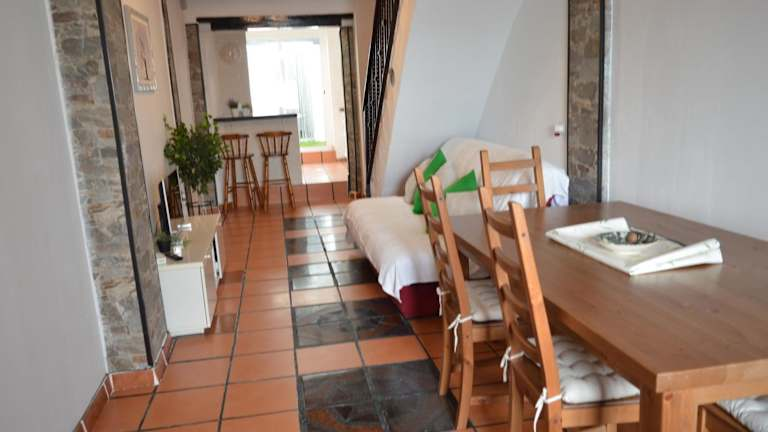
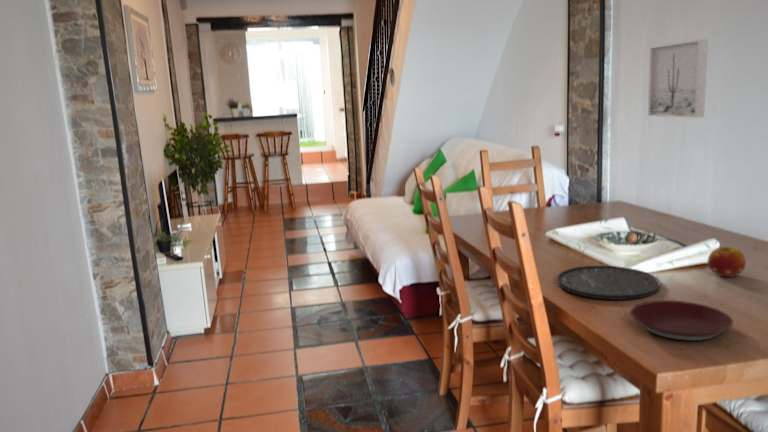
+ plate [557,265,662,301]
+ wall art [647,38,709,118]
+ plate [630,299,734,342]
+ fruit [706,246,747,278]
